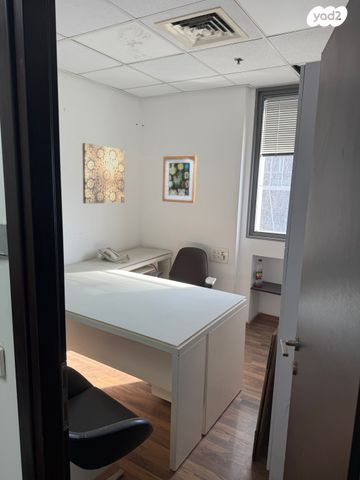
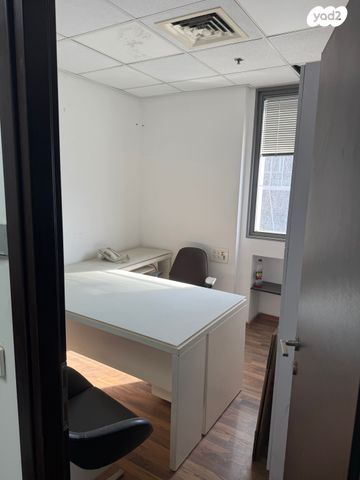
- wall art [161,154,198,204]
- wall art [81,142,126,205]
